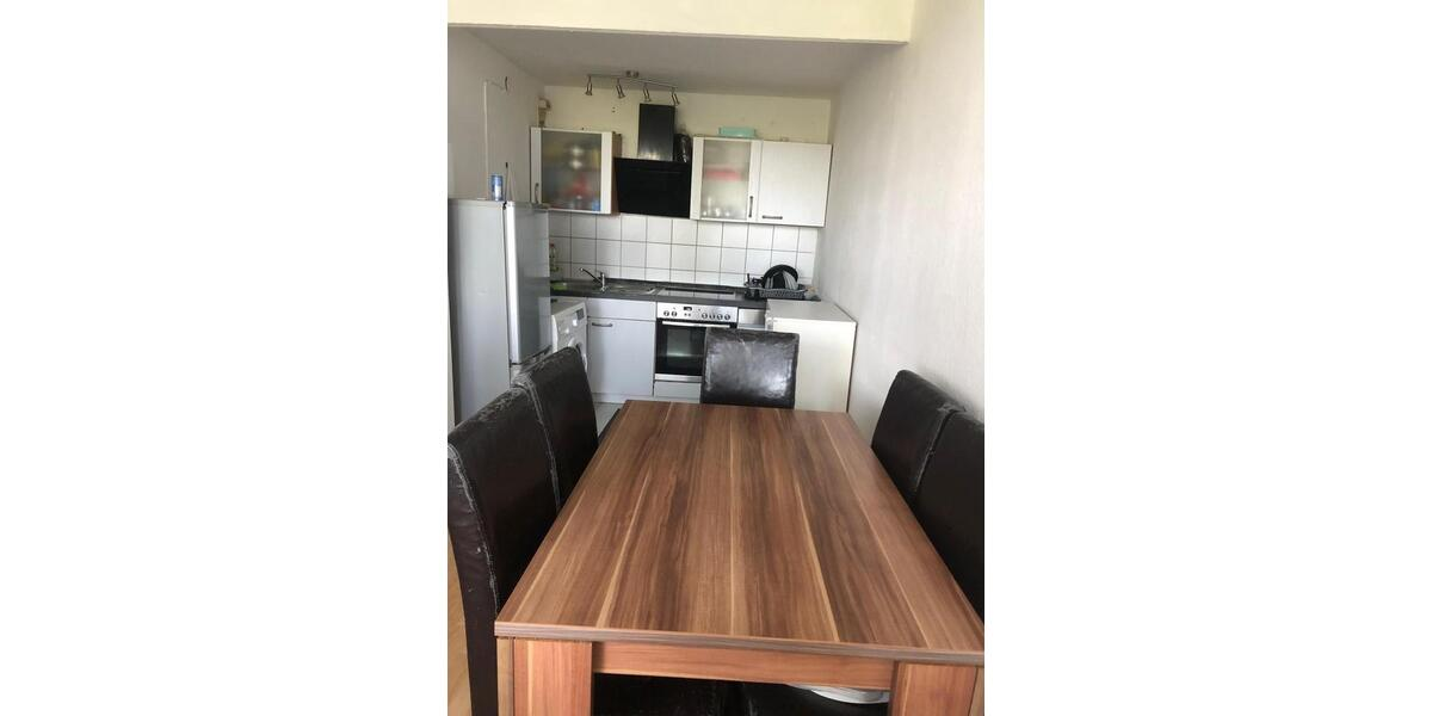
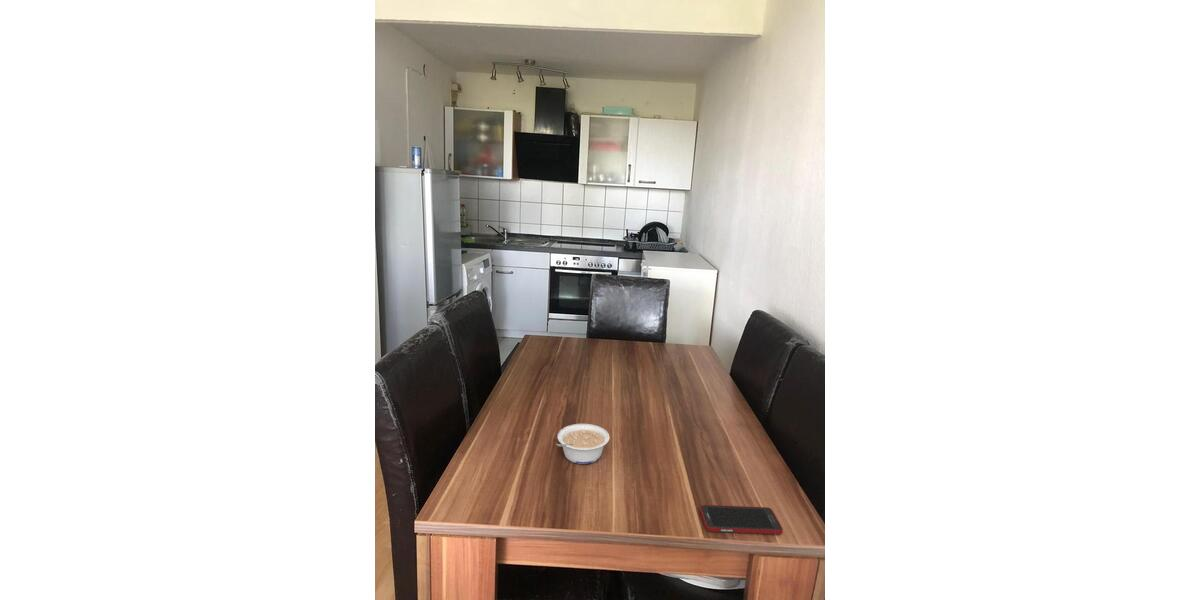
+ legume [555,423,610,465]
+ cell phone [699,504,784,535]
